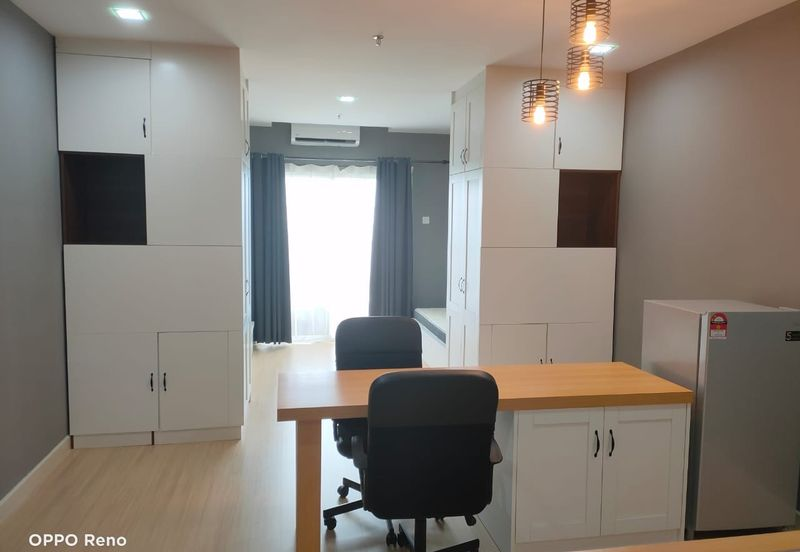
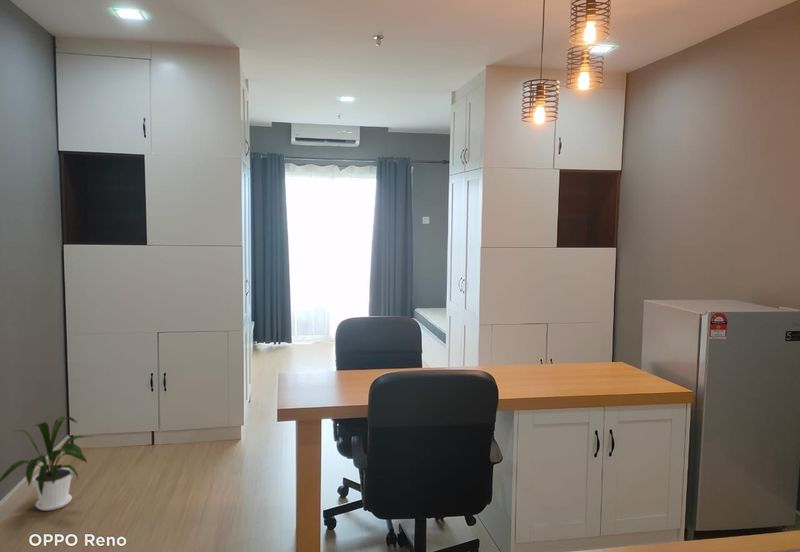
+ house plant [0,415,92,512]
